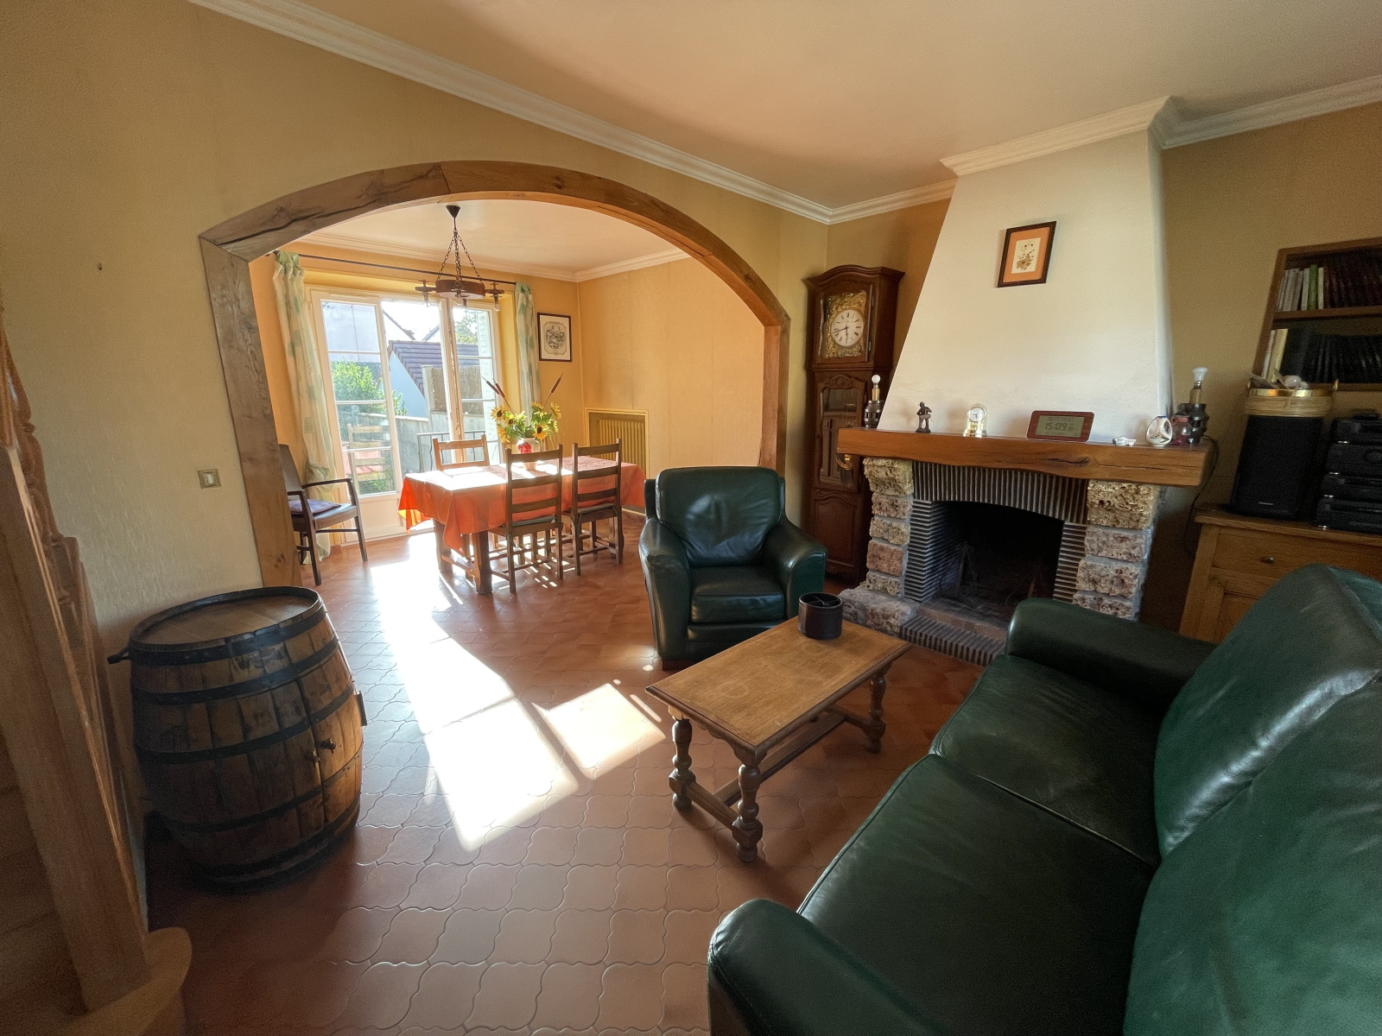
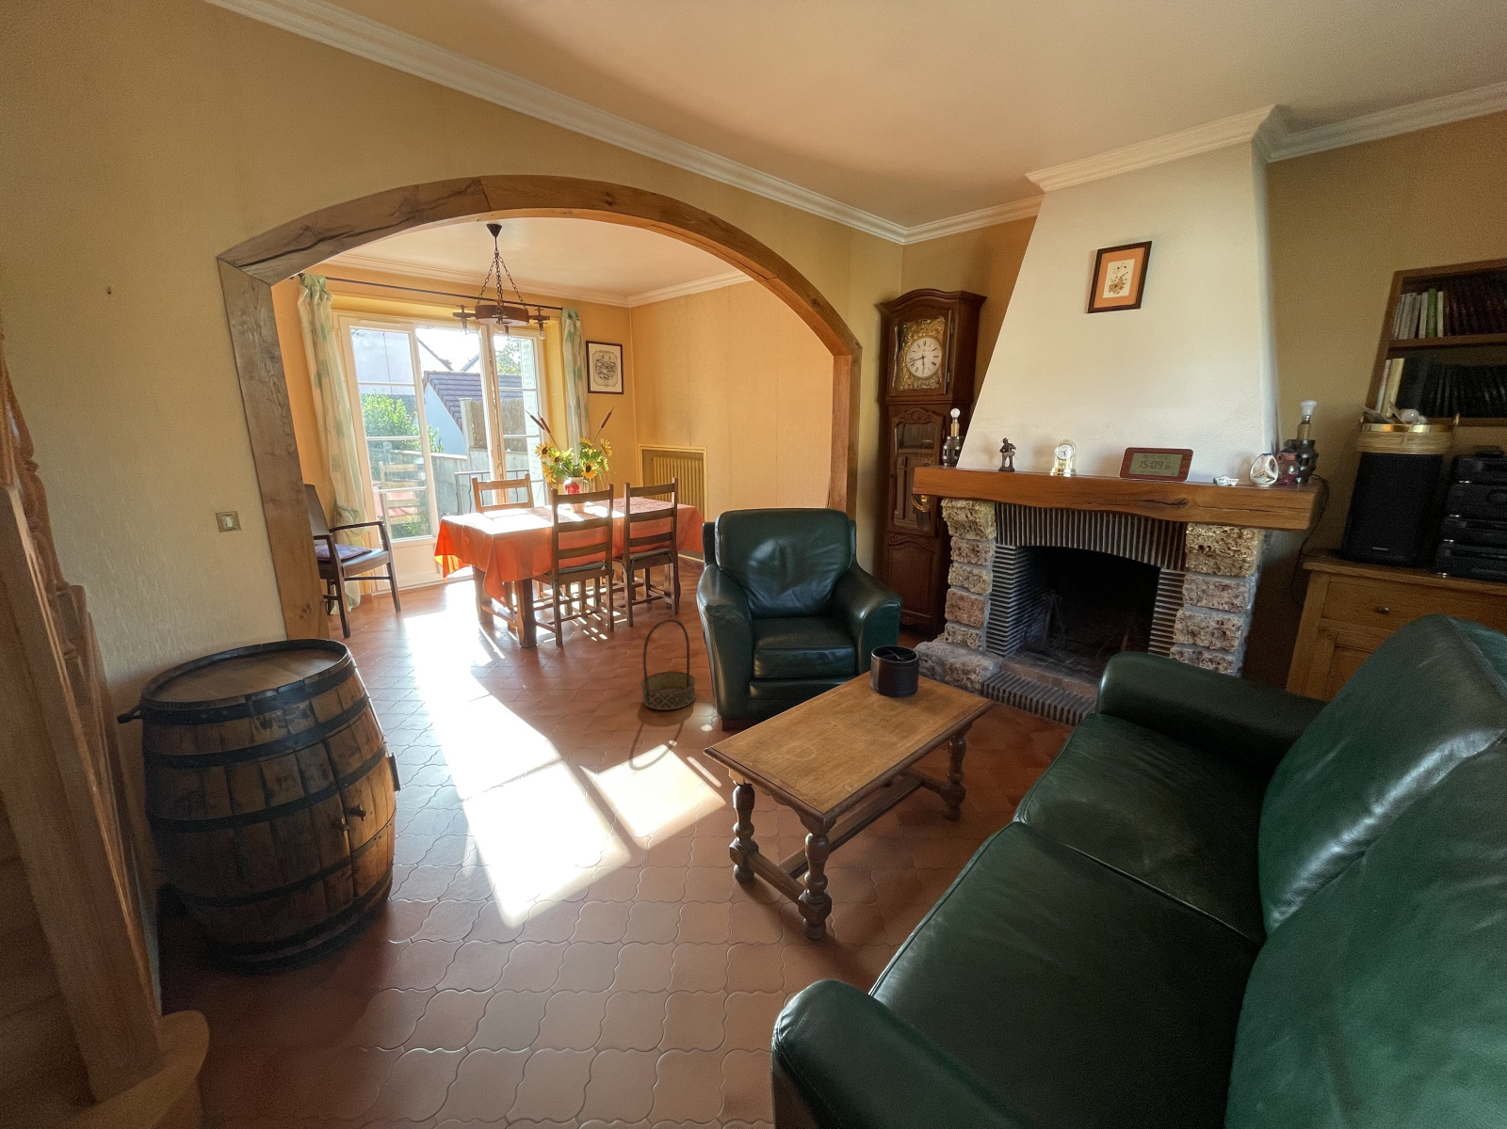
+ basket [641,618,697,712]
